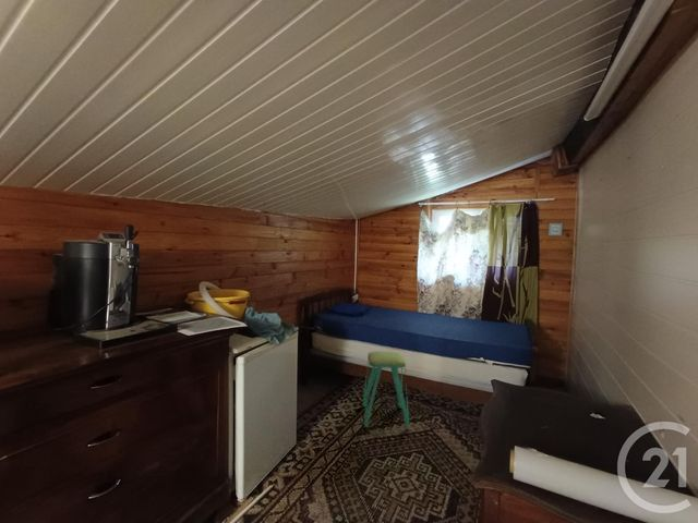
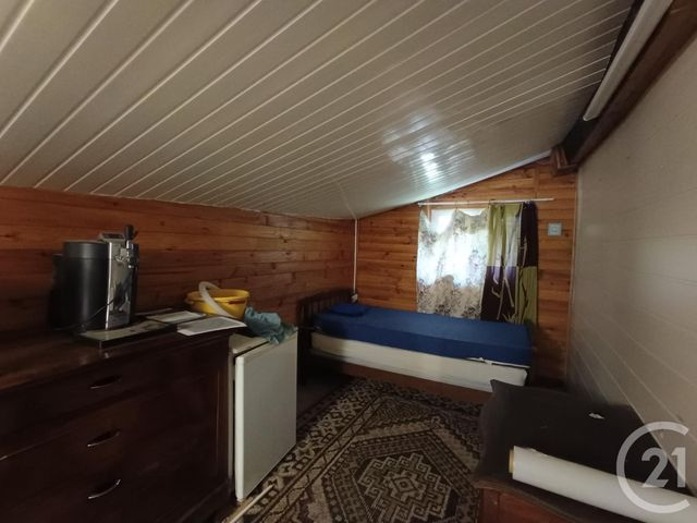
- stool [361,350,410,429]
